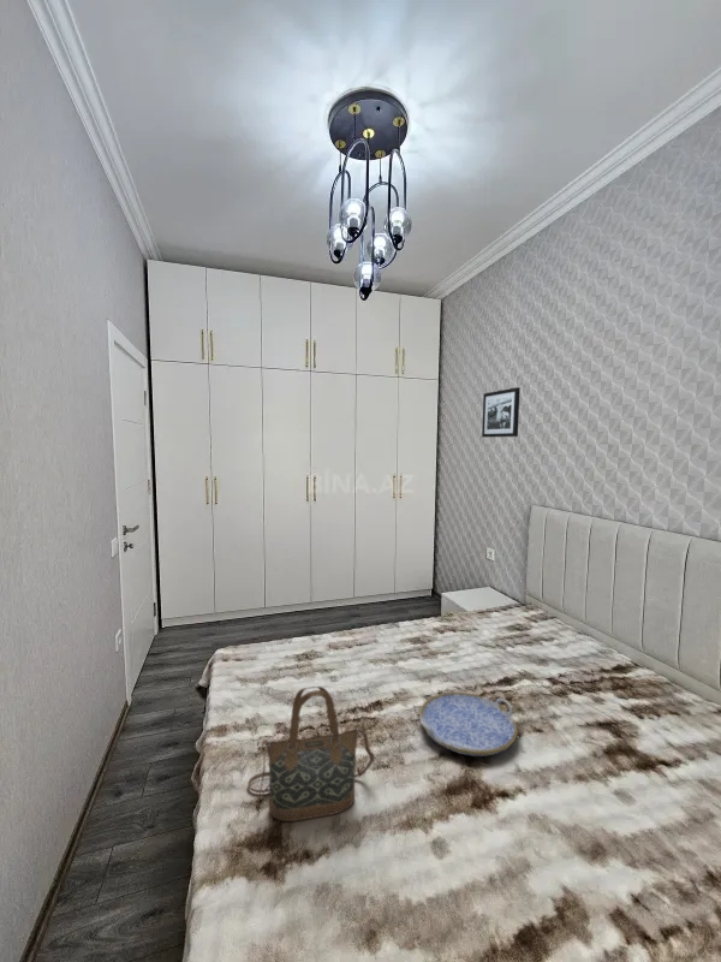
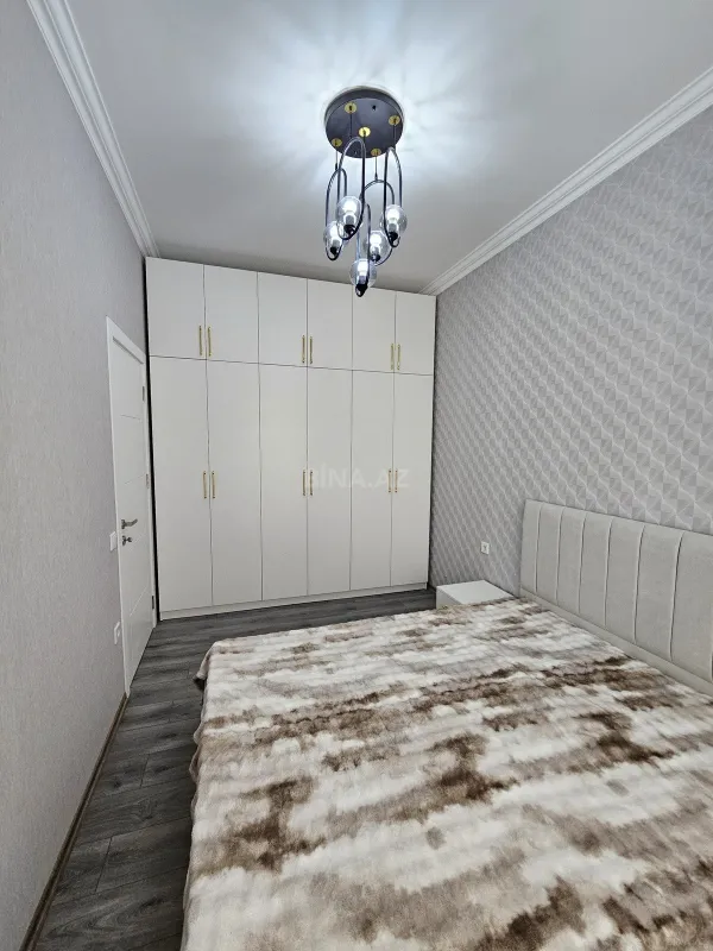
- serving tray [418,691,519,758]
- handbag [246,685,376,823]
- picture frame [481,386,522,438]
